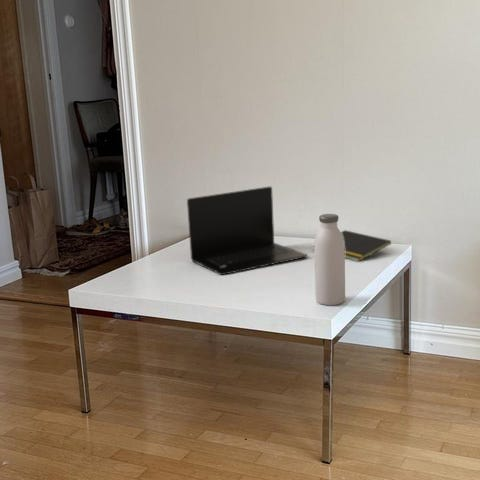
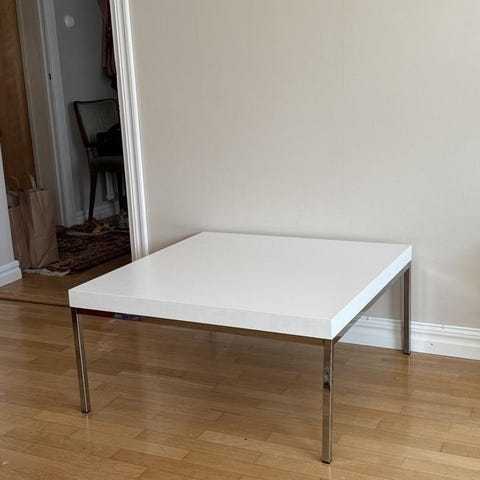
- notepad [312,229,392,263]
- water bottle [313,213,346,306]
- laptop [186,186,309,276]
